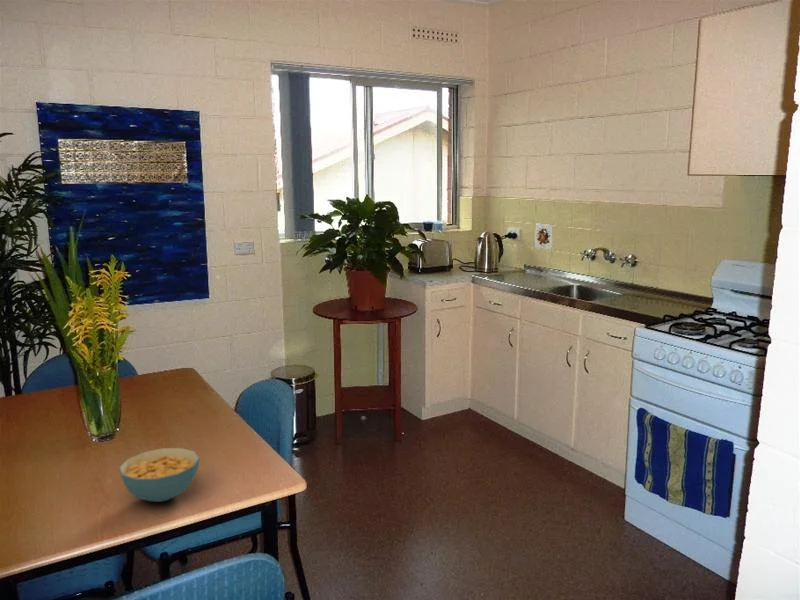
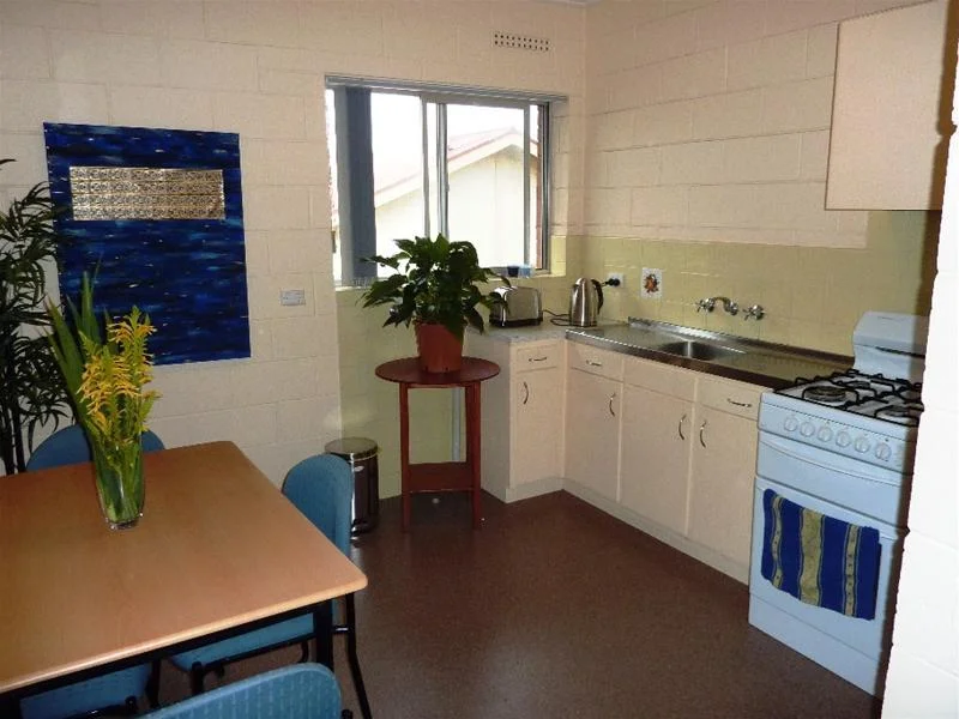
- cereal bowl [118,447,200,503]
